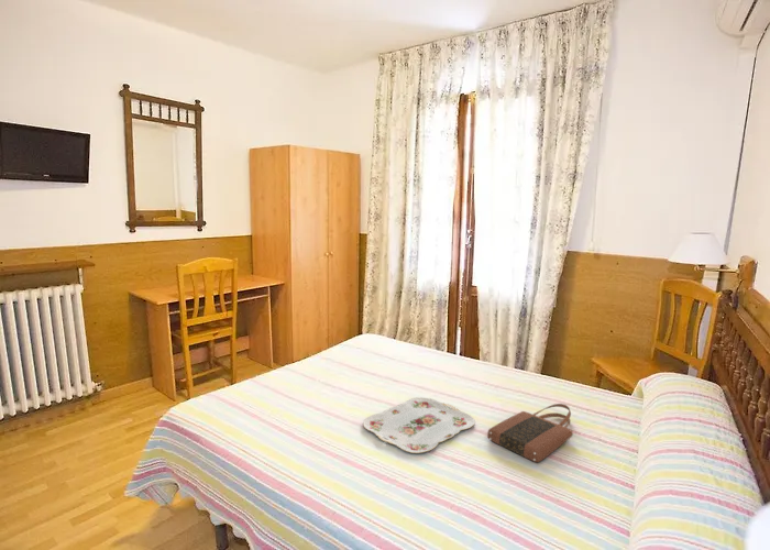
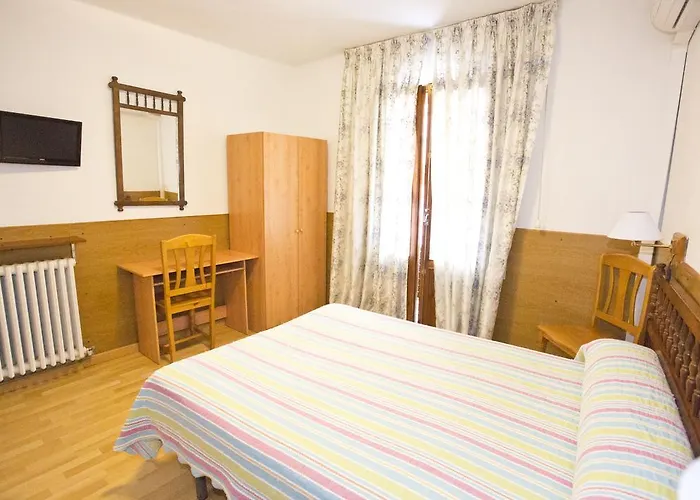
- tote bag [486,403,574,463]
- serving tray [362,397,476,454]
